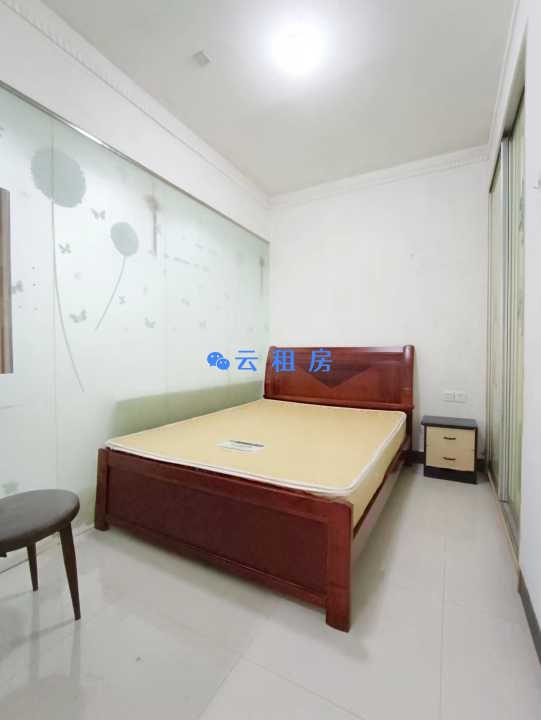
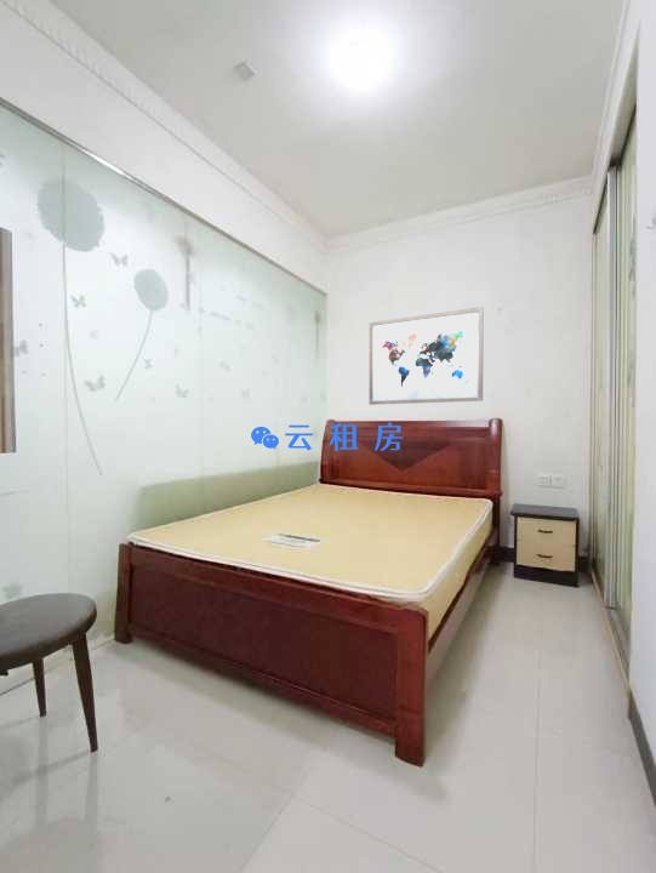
+ wall art [369,306,485,406]
